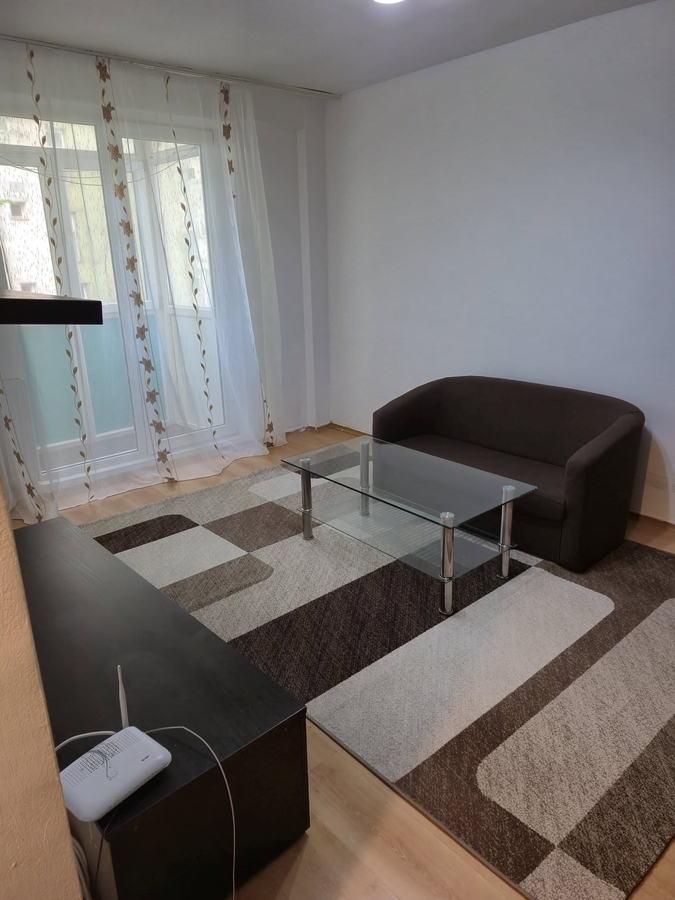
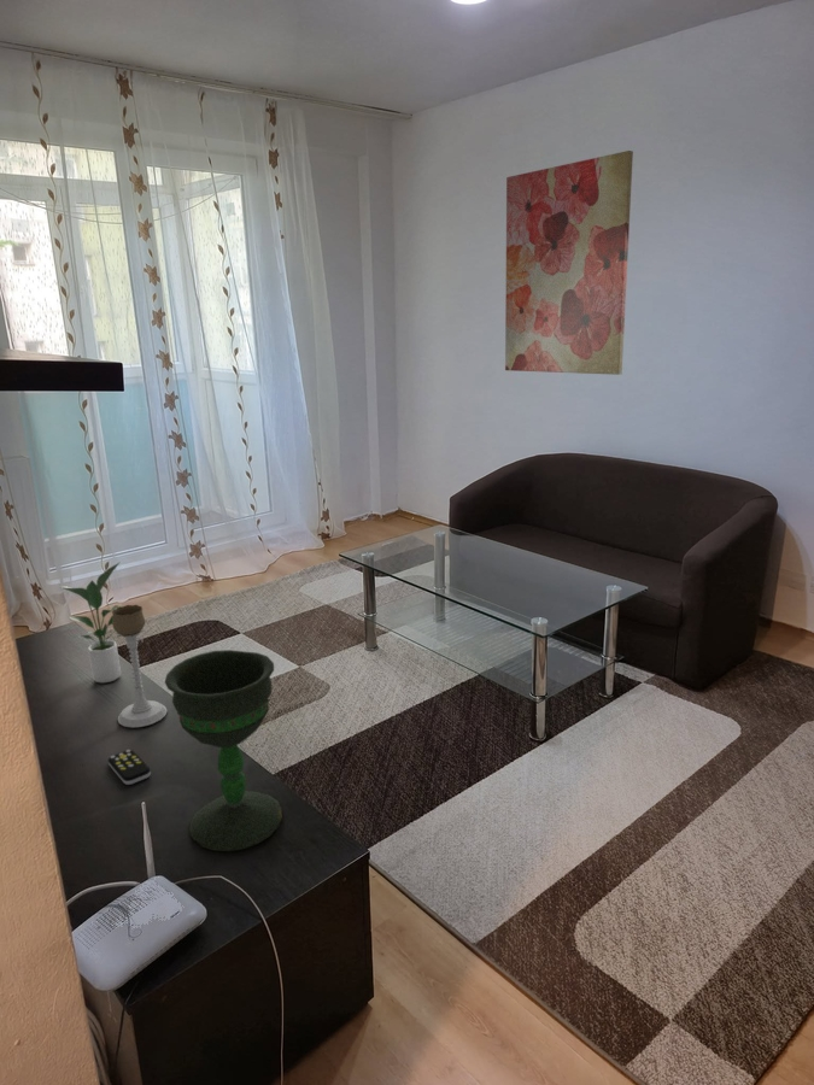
+ wall art [504,149,634,376]
+ potted plant [59,562,122,684]
+ remote control [107,749,152,786]
+ candle holder [111,604,169,728]
+ chalice [164,649,283,852]
